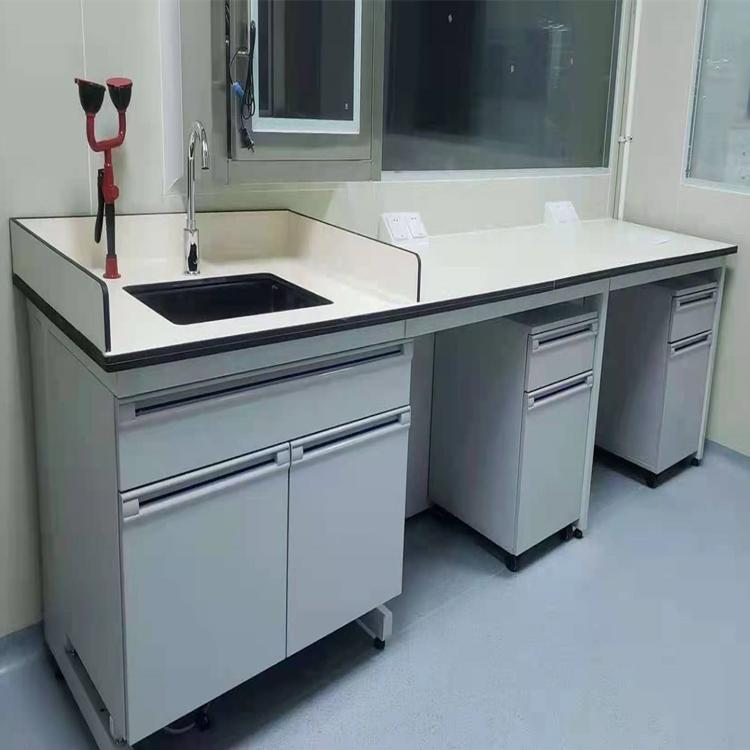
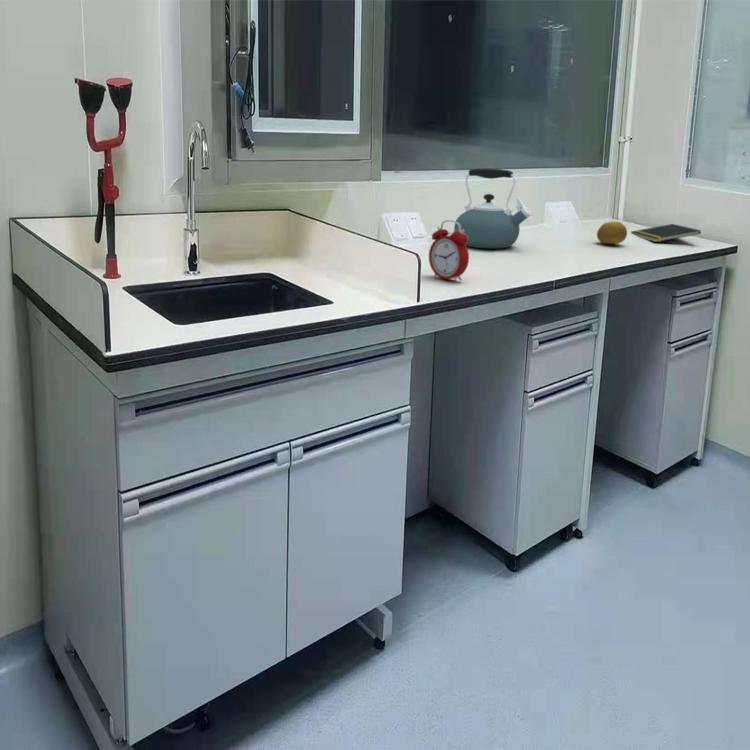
+ alarm clock [428,219,470,282]
+ kettle [453,167,532,249]
+ notepad [630,223,702,243]
+ fruit [596,221,628,245]
